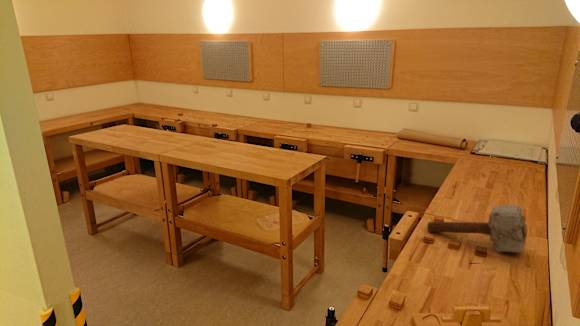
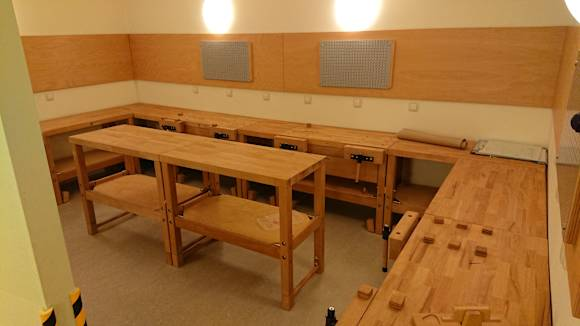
- hammer [426,205,528,254]
